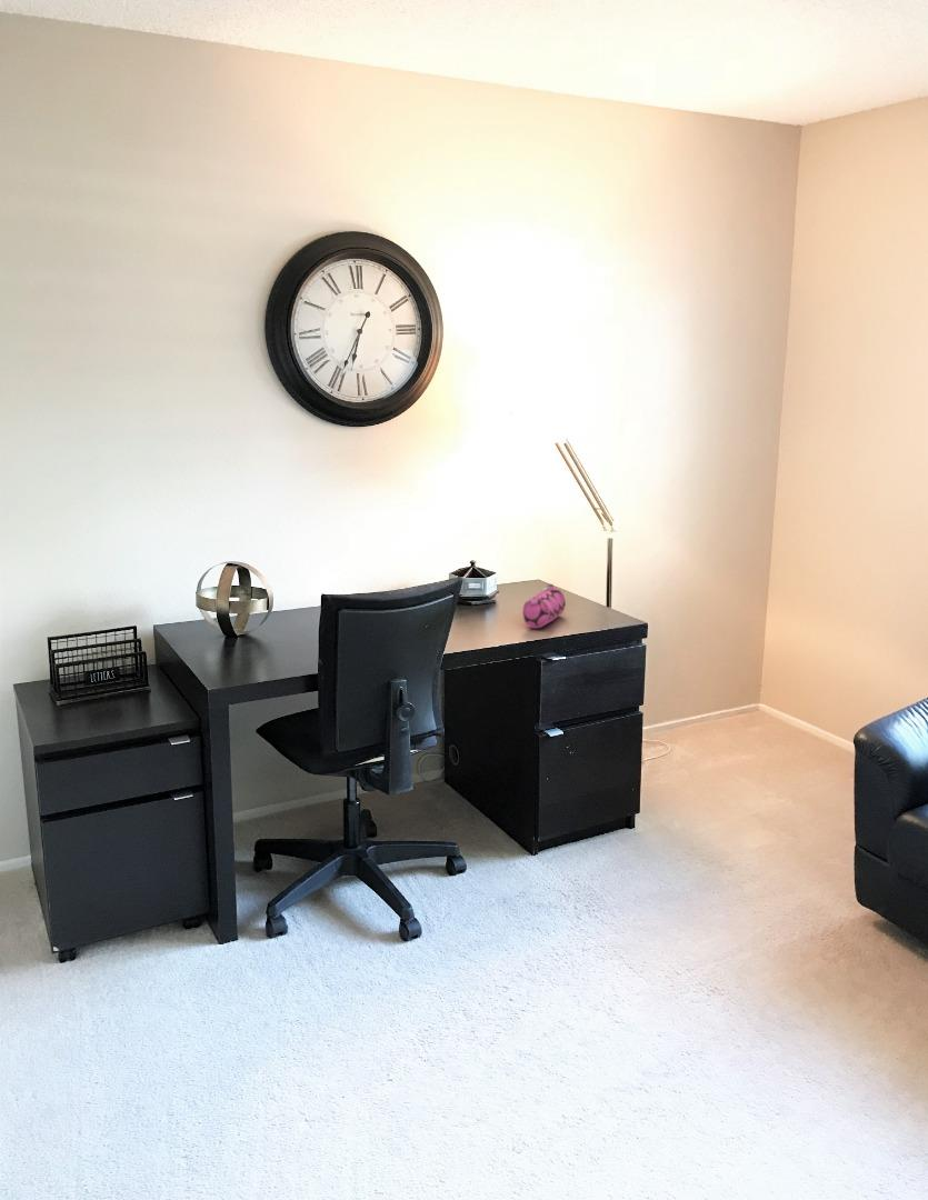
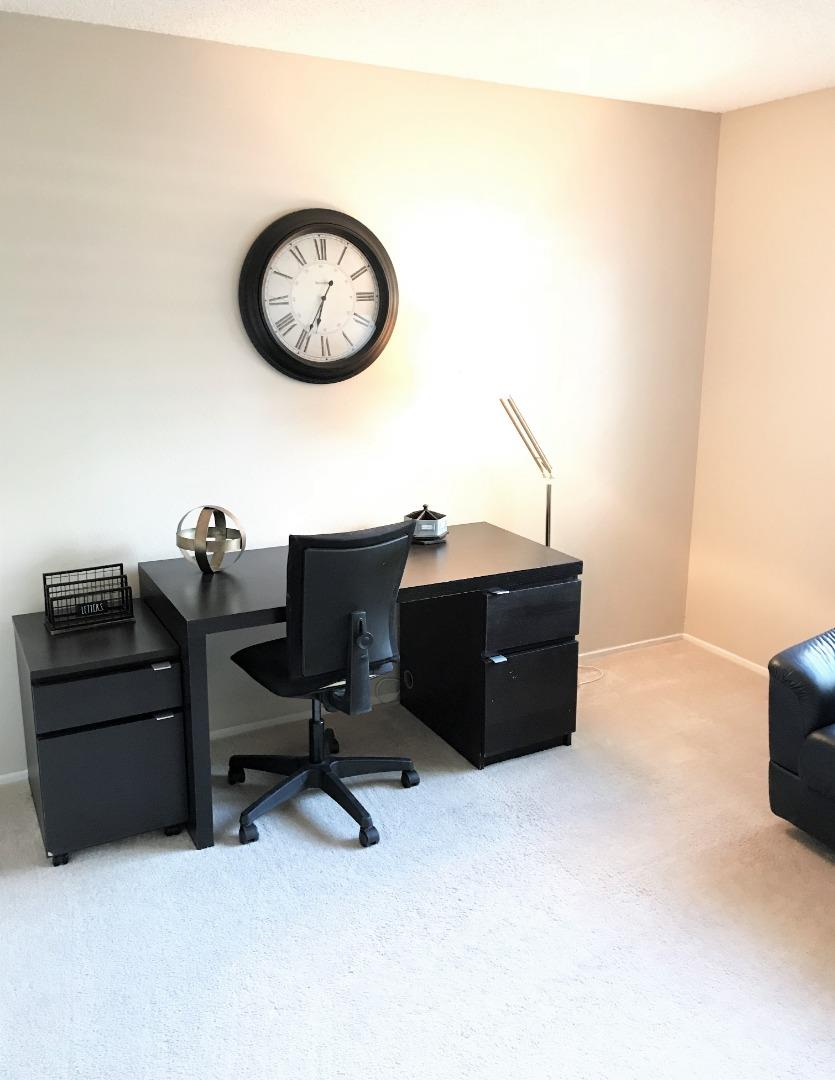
- pencil case [521,583,567,629]
